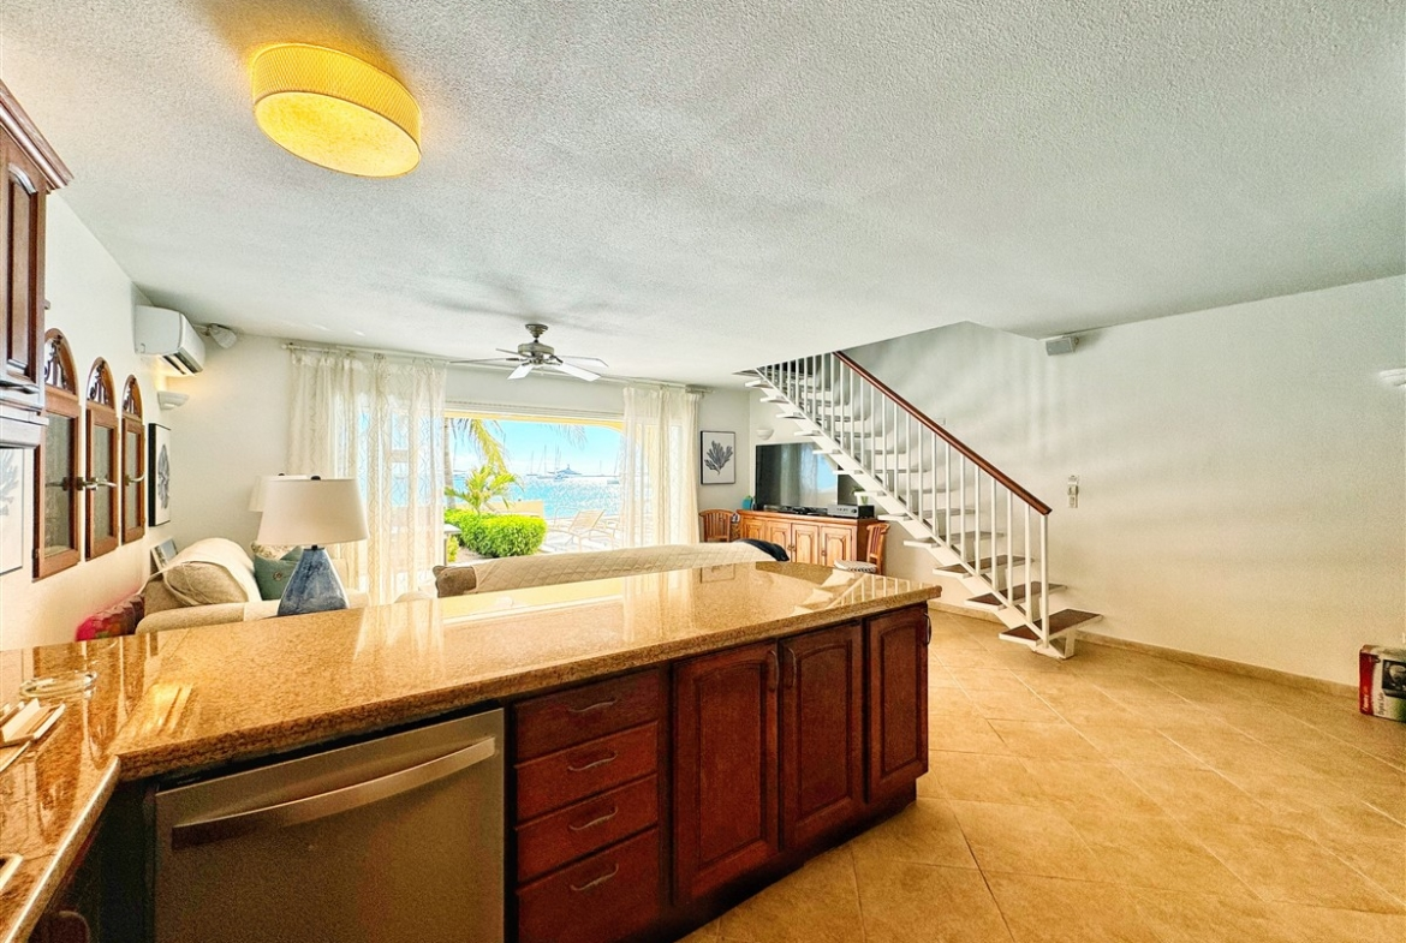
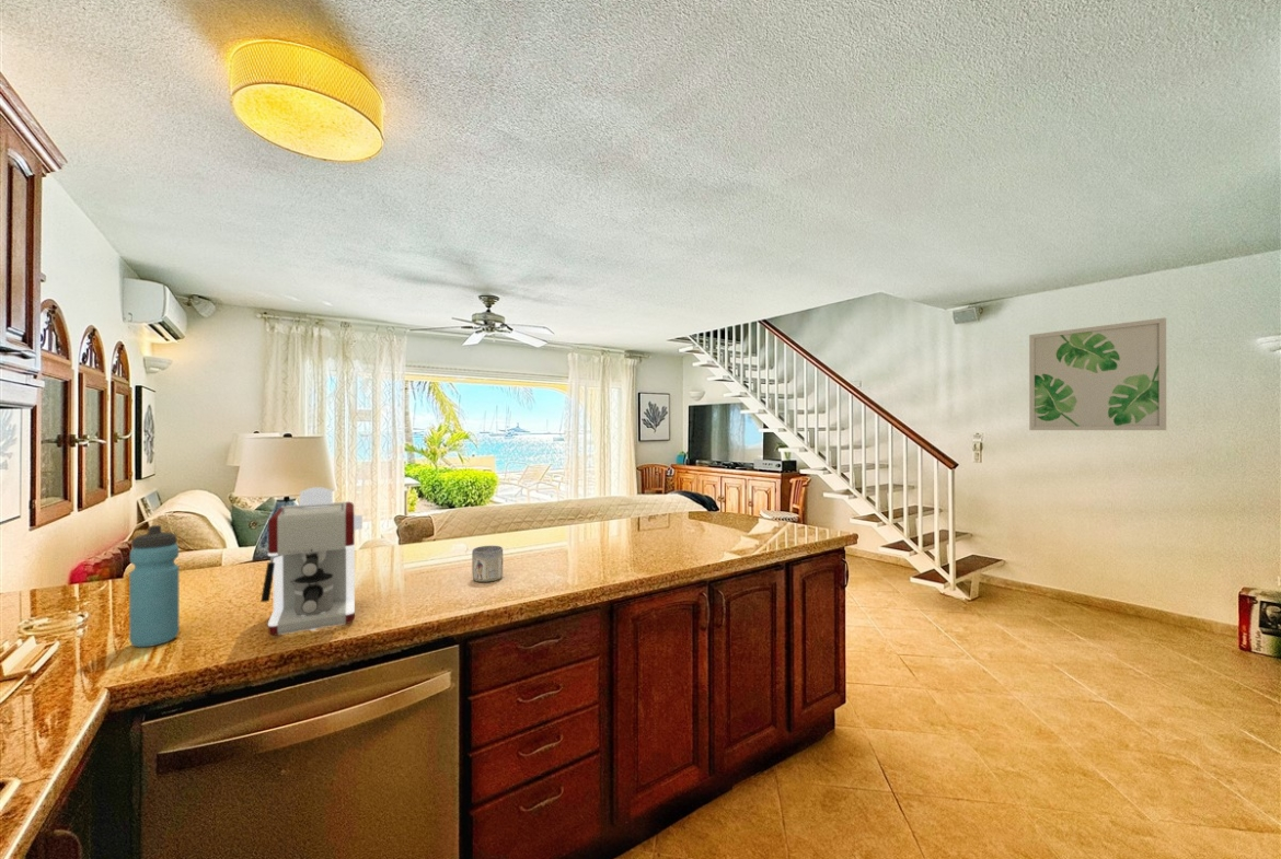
+ wall art [1028,316,1167,431]
+ coffee maker [259,486,363,637]
+ mug [471,545,504,583]
+ water bottle [128,524,180,648]
